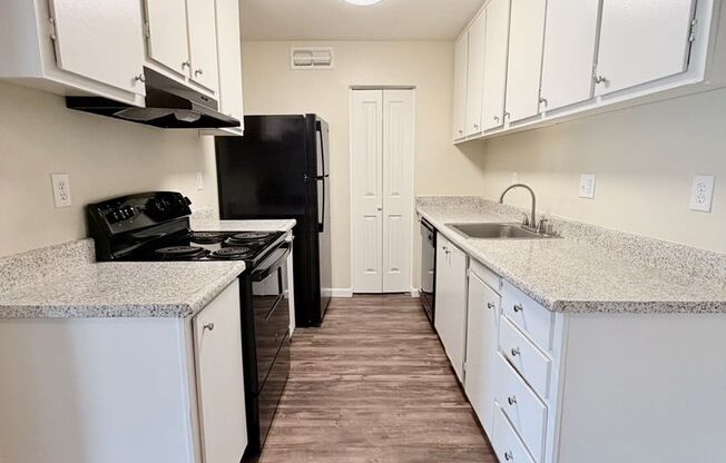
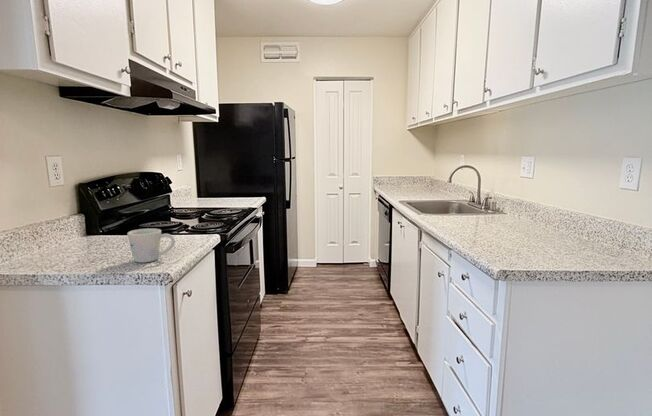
+ mug [126,228,176,264]
